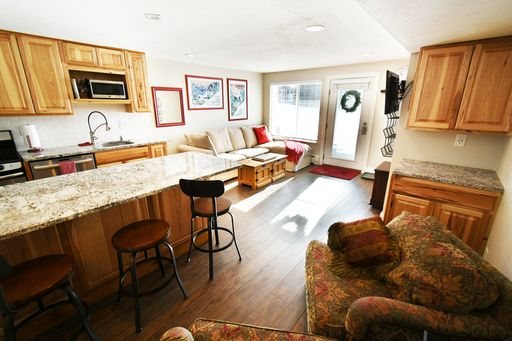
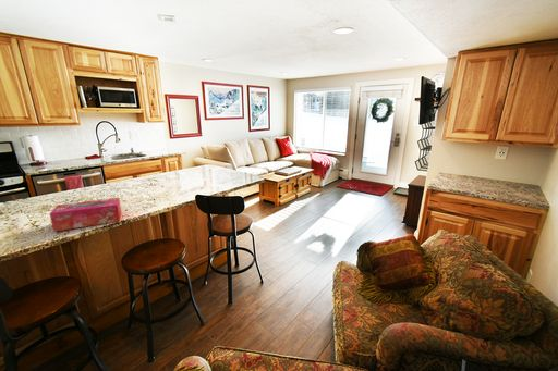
+ tissue box [48,197,122,233]
